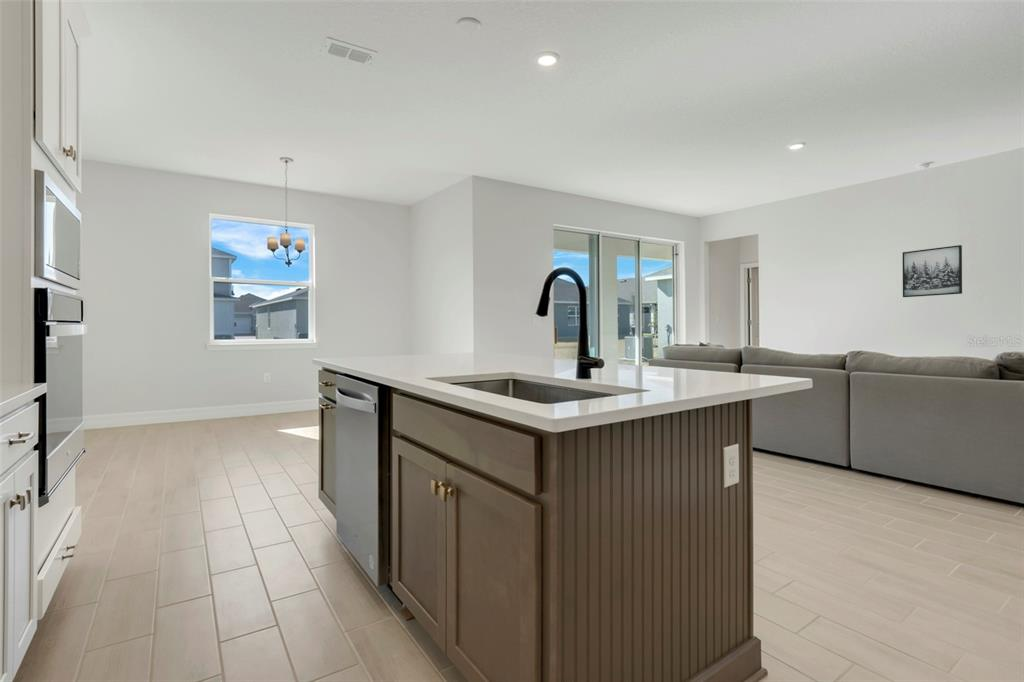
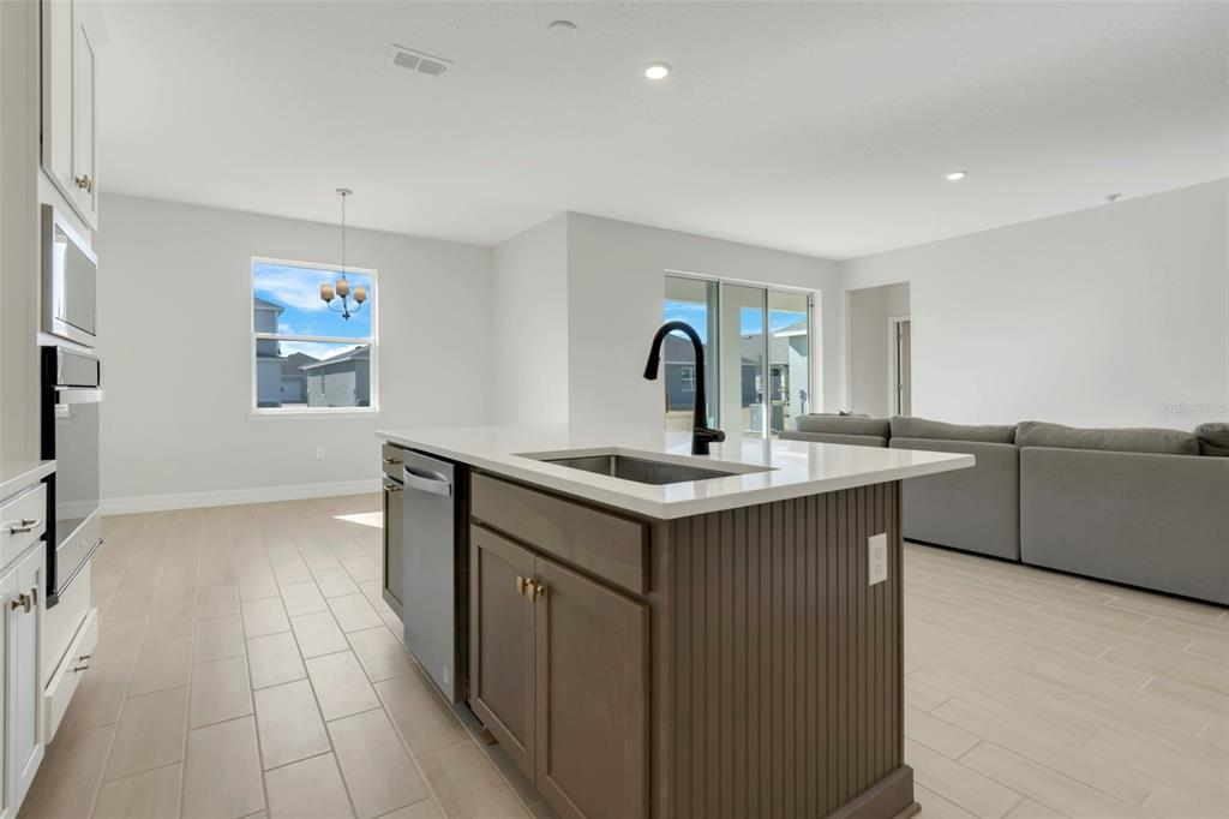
- wall art [902,244,963,298]
